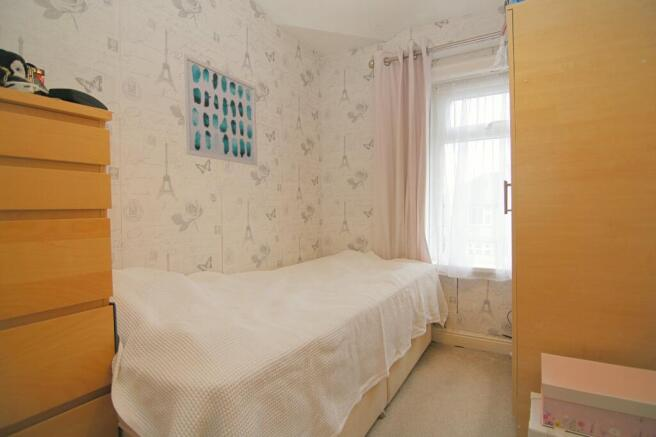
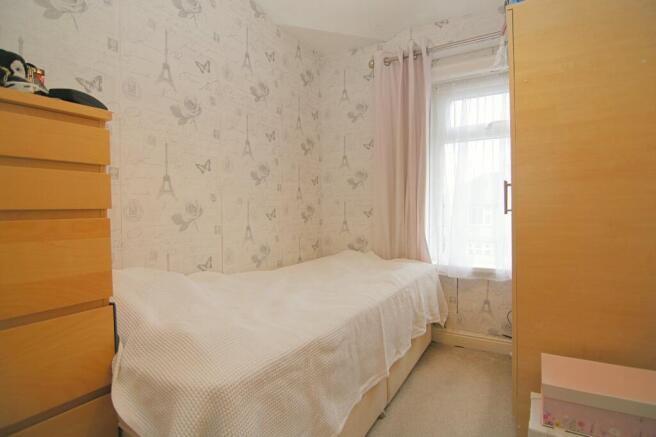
- wall art [182,52,258,167]
